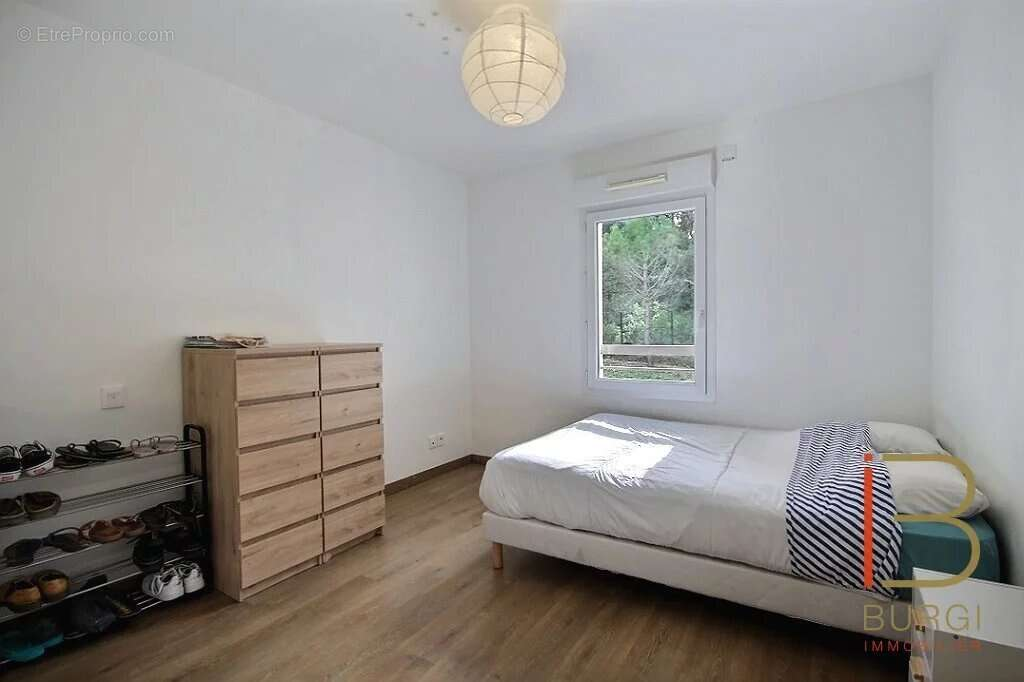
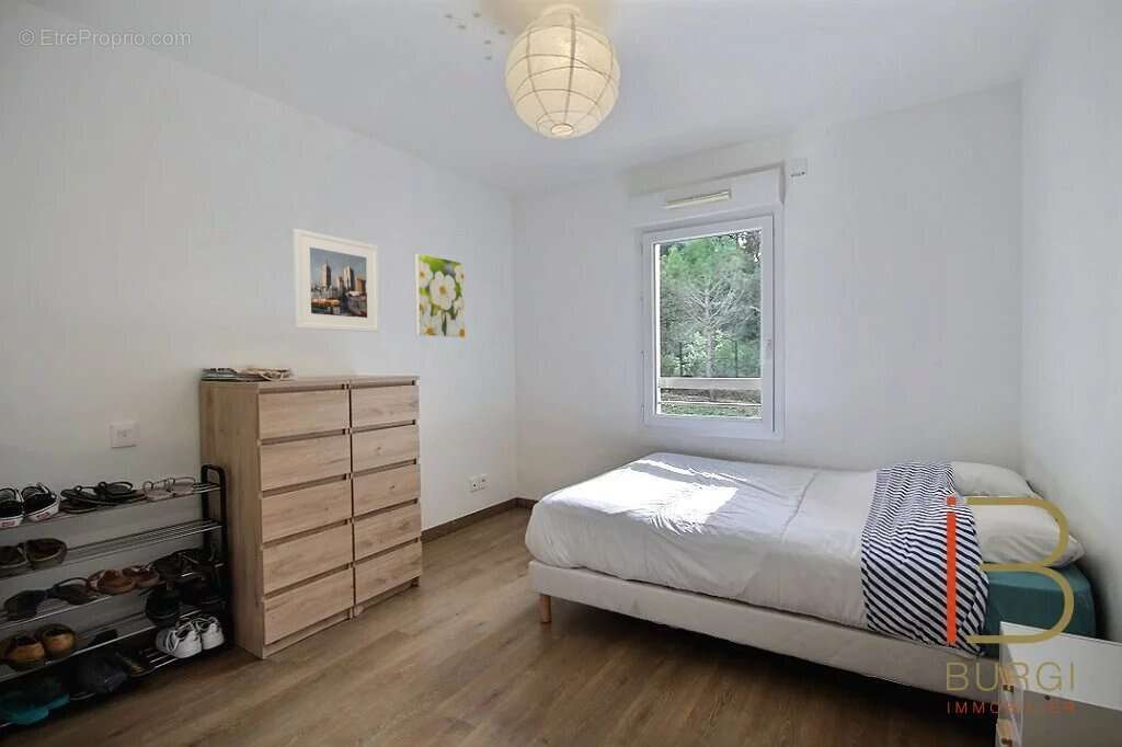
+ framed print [414,252,467,338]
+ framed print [293,228,380,333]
